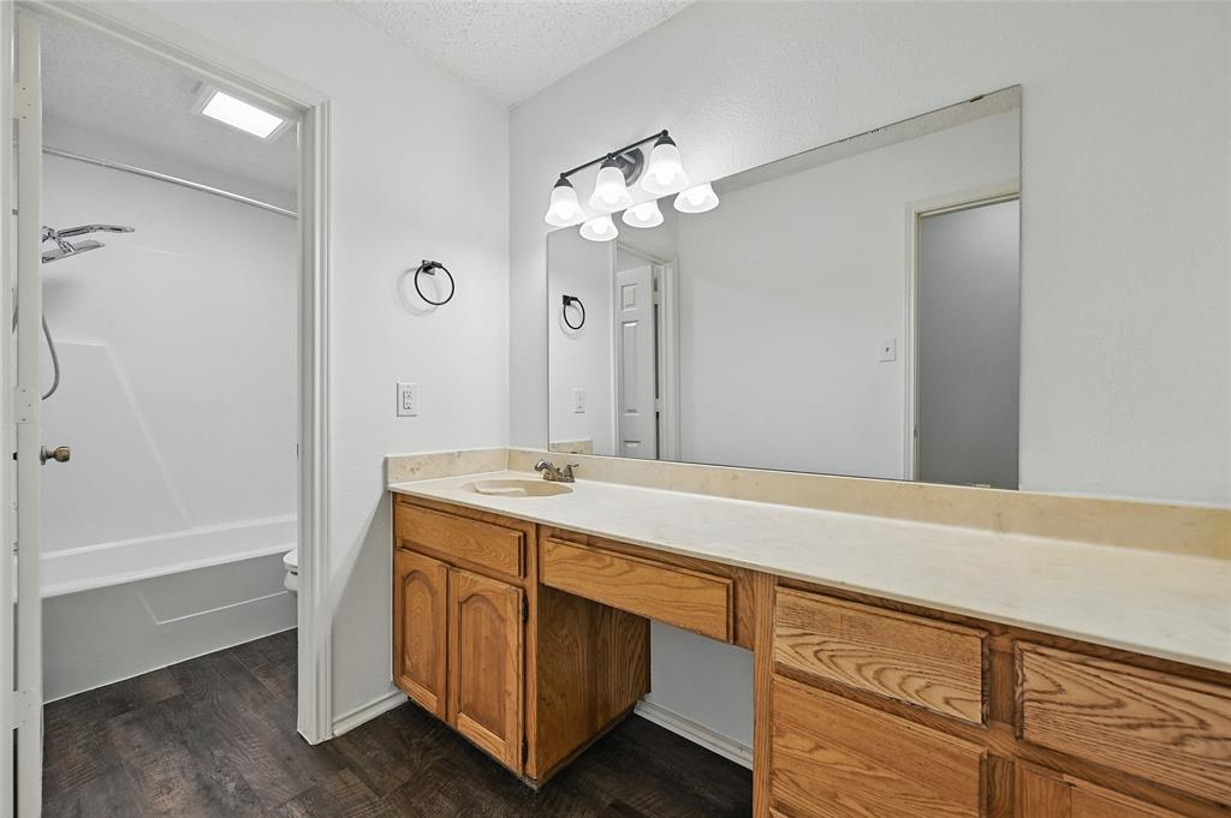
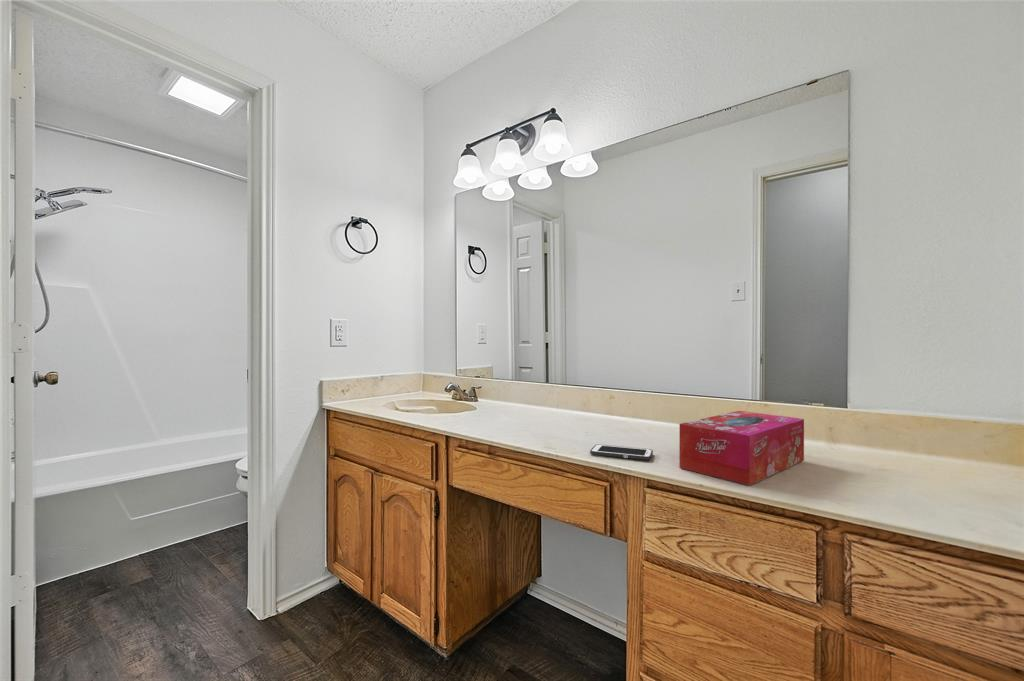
+ tissue box [678,410,805,486]
+ cell phone [589,443,654,461]
